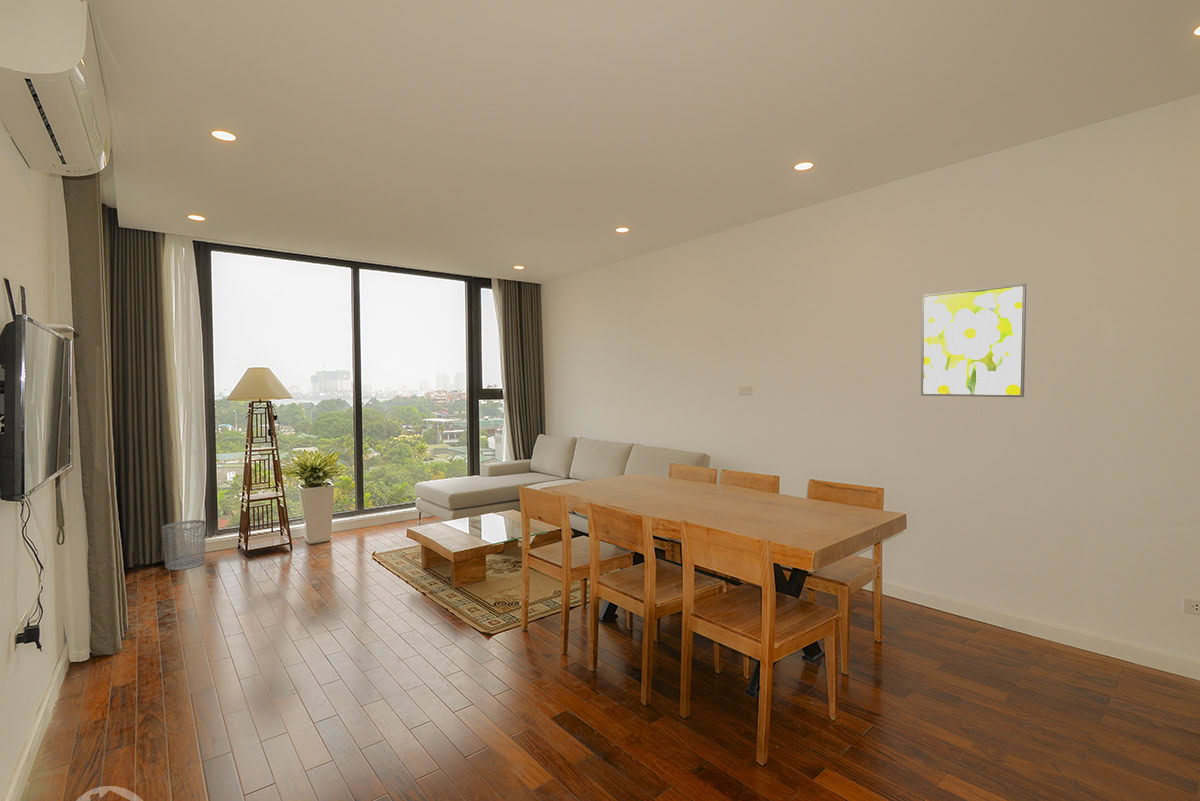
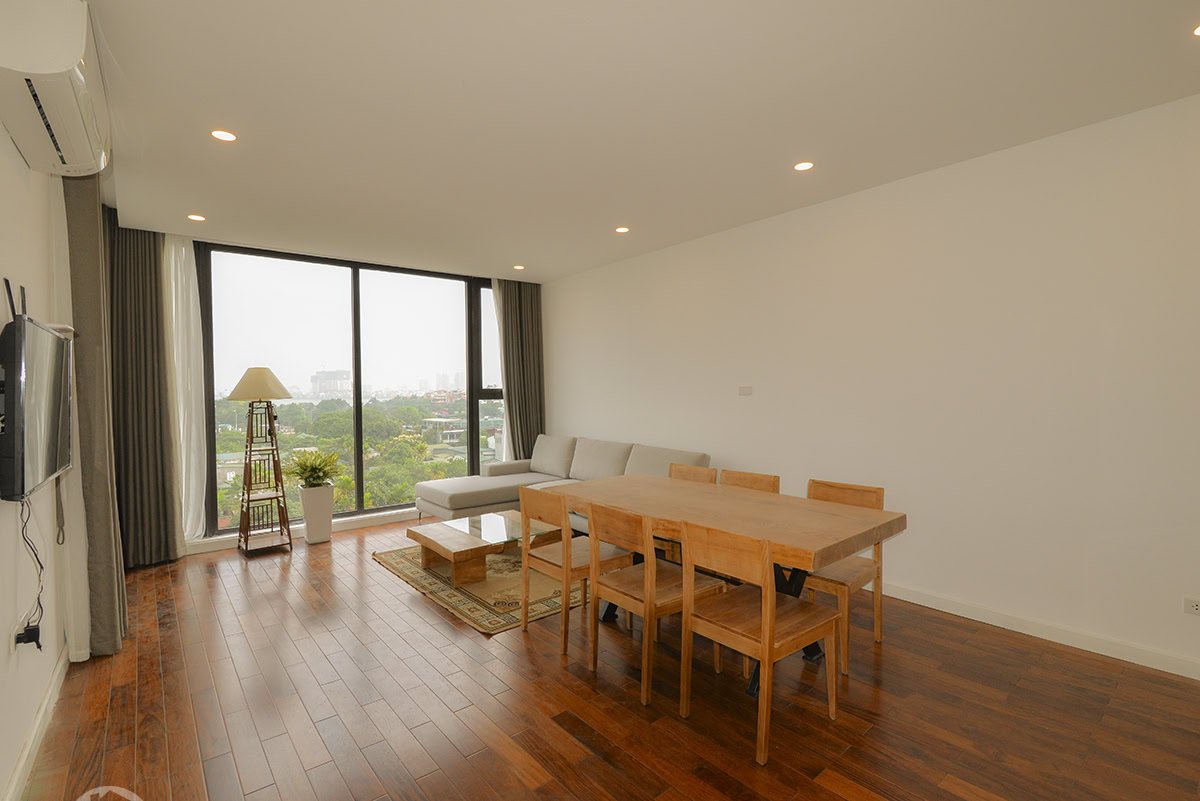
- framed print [920,282,1027,398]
- waste bin [161,519,207,571]
